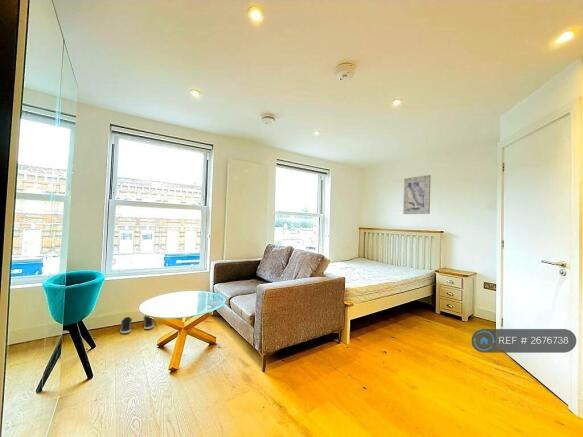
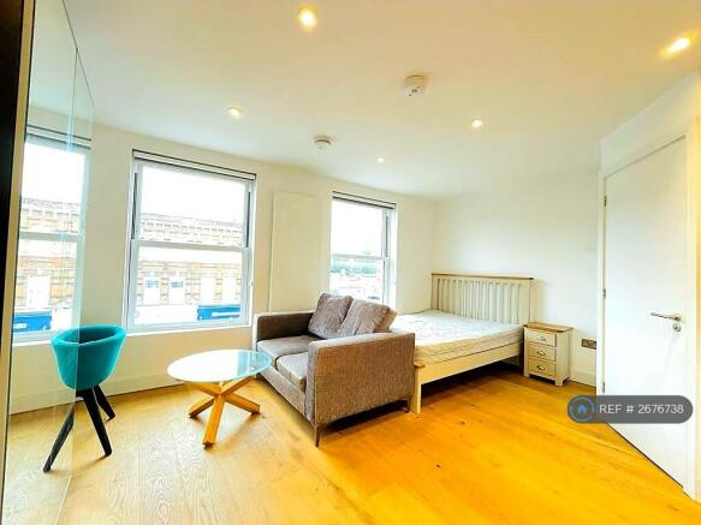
- shoe [119,315,155,334]
- wall art [402,174,432,215]
